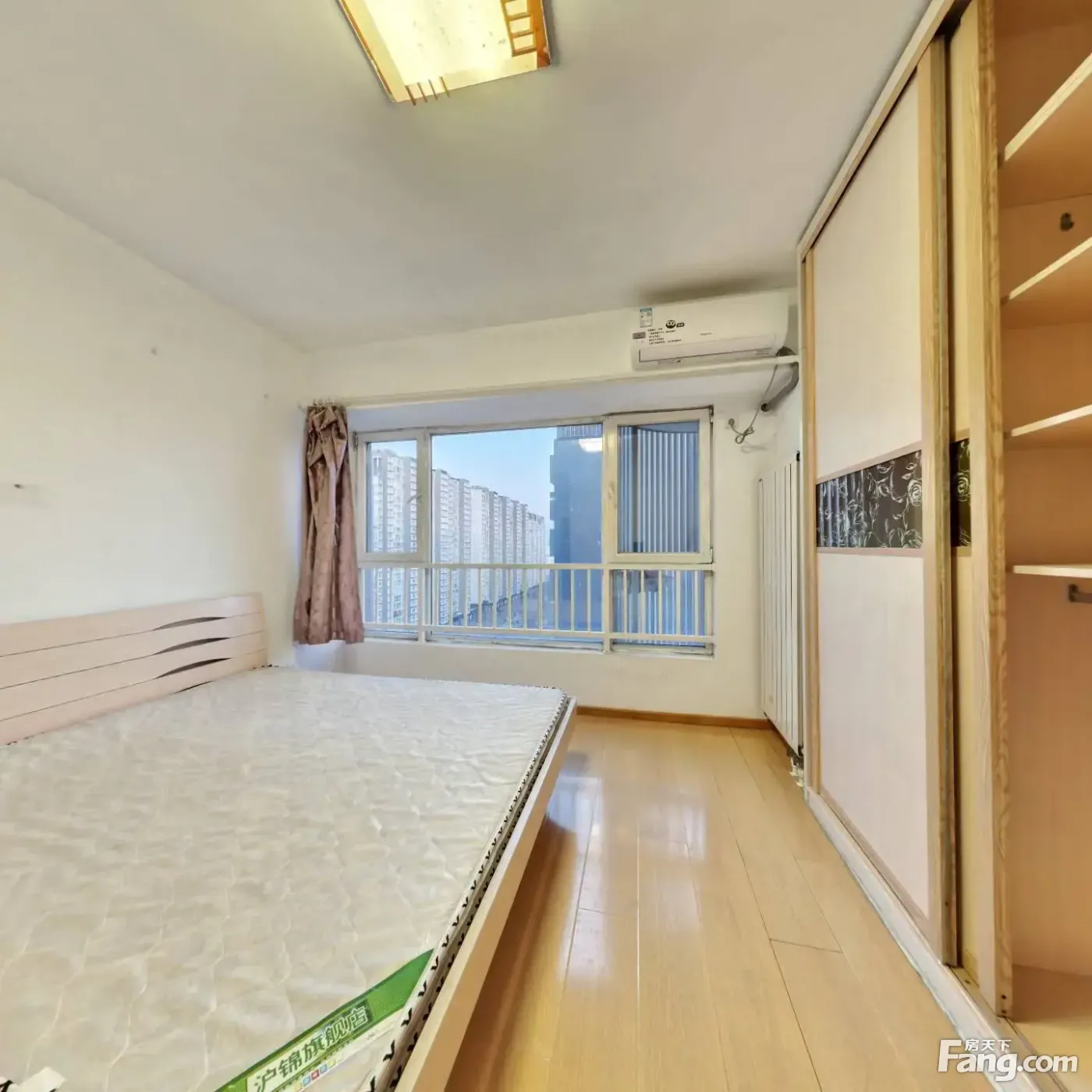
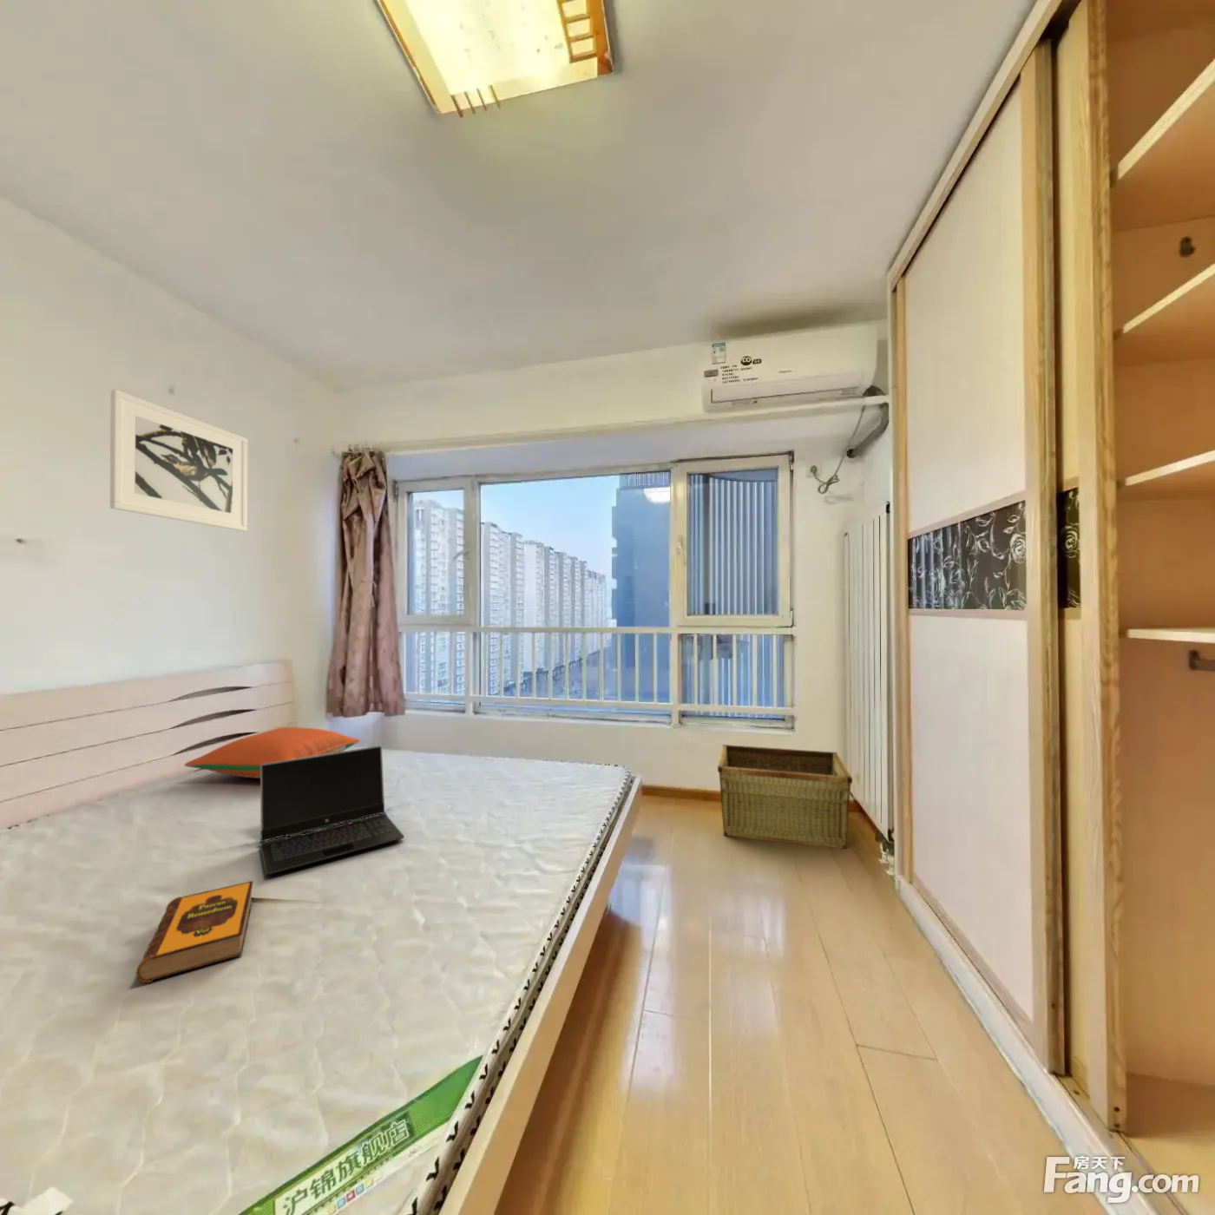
+ hamper [717,743,853,850]
+ hardback book [136,880,255,984]
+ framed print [109,388,248,532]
+ laptop computer [259,744,405,876]
+ pillow [184,727,360,779]
